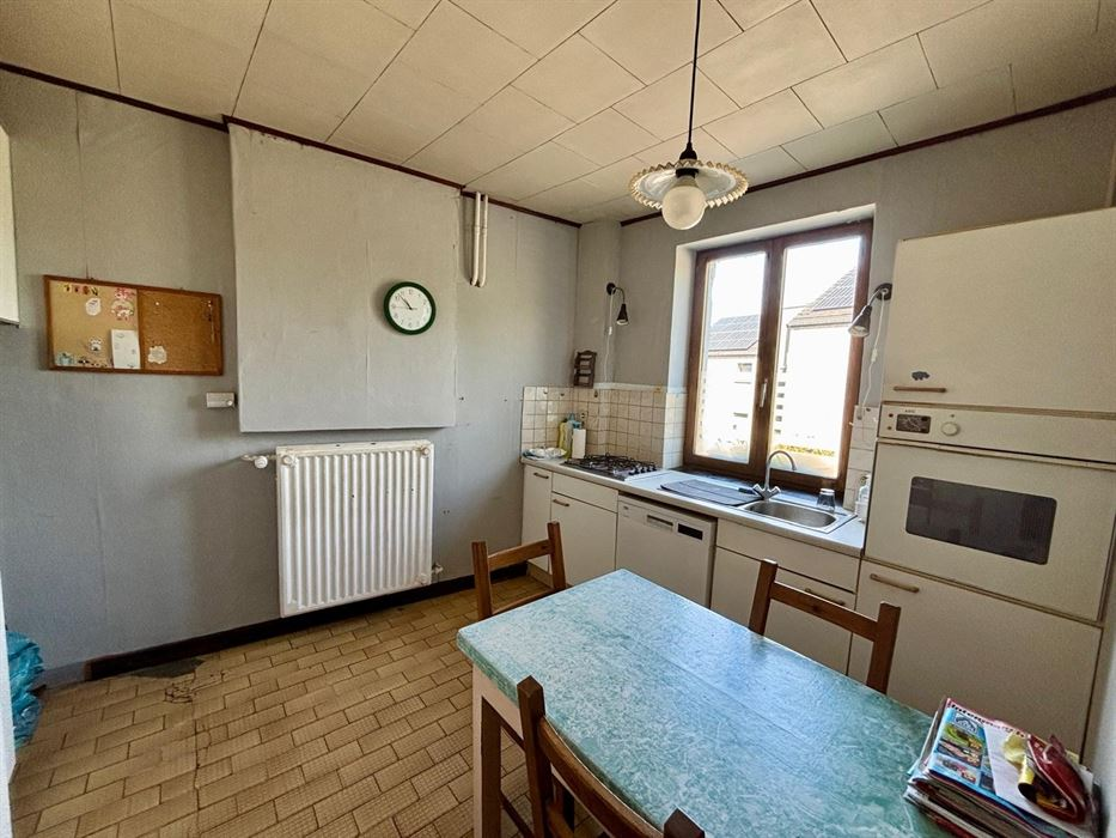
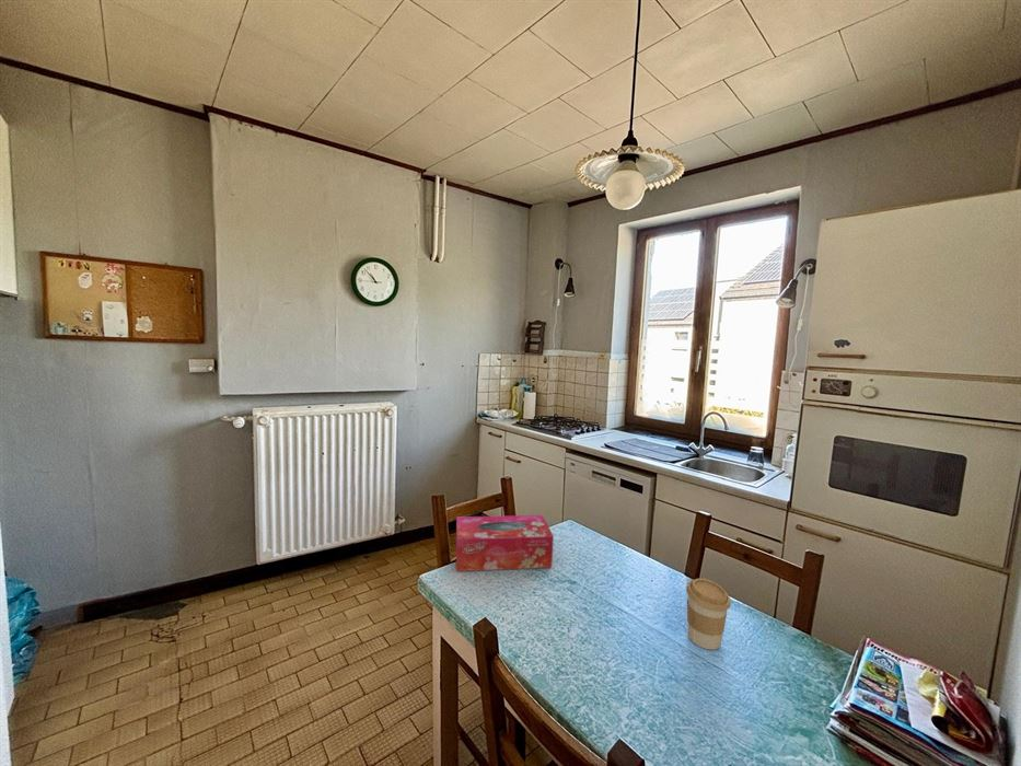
+ coffee cup [685,578,731,651]
+ tissue box [455,514,555,572]
